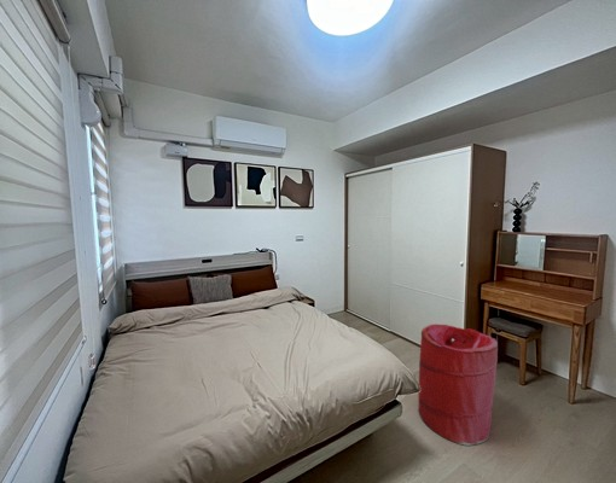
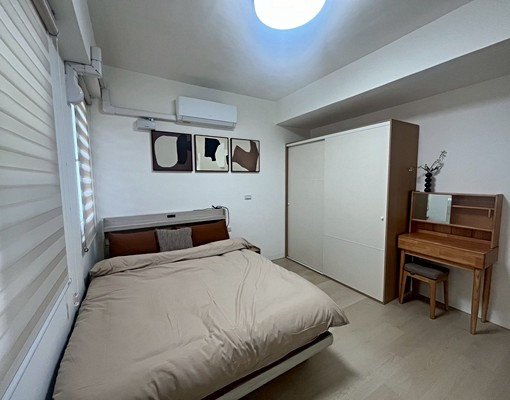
- laundry hamper [418,324,499,447]
